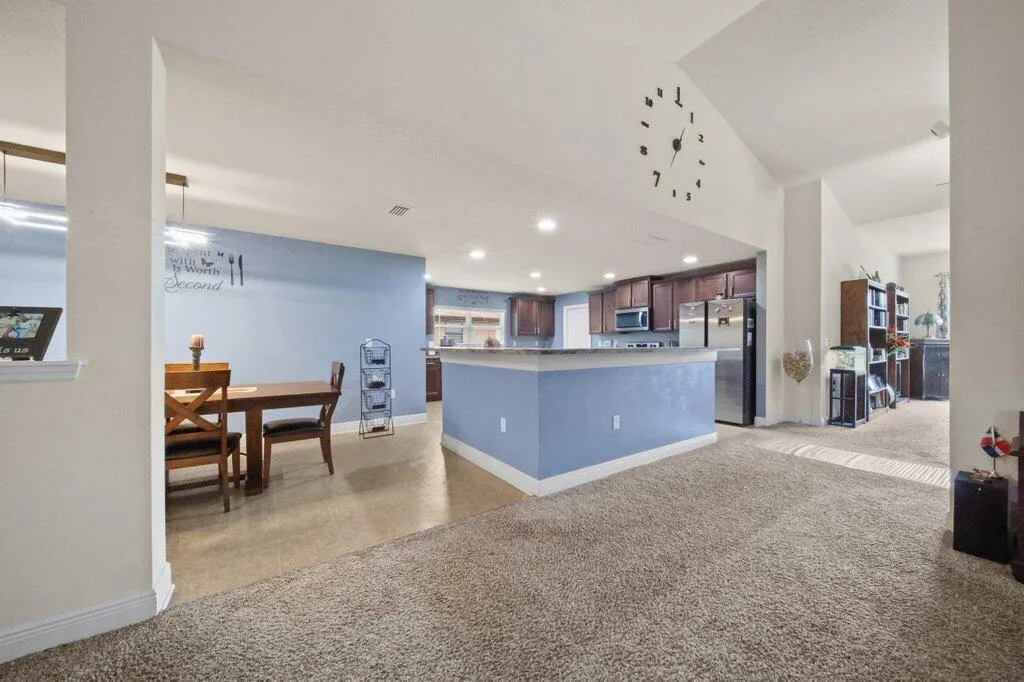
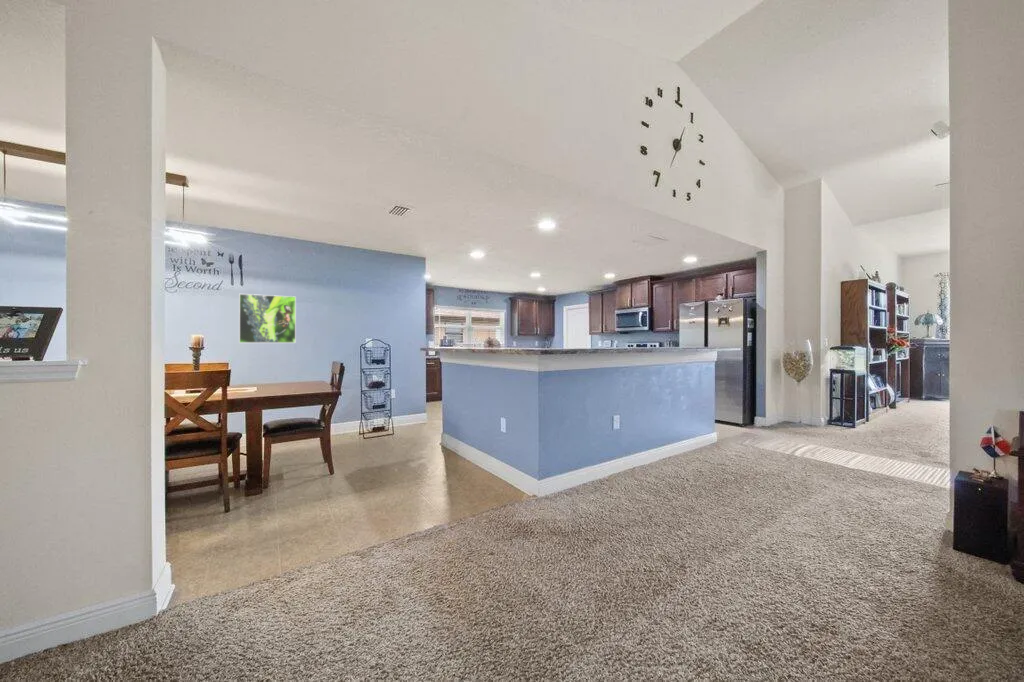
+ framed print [238,293,297,344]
